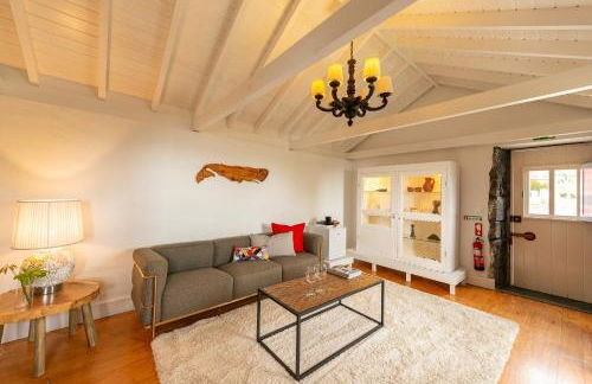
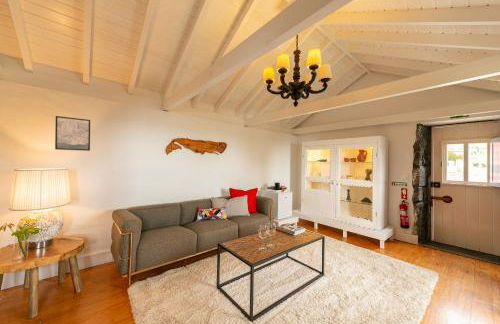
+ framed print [54,115,91,152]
